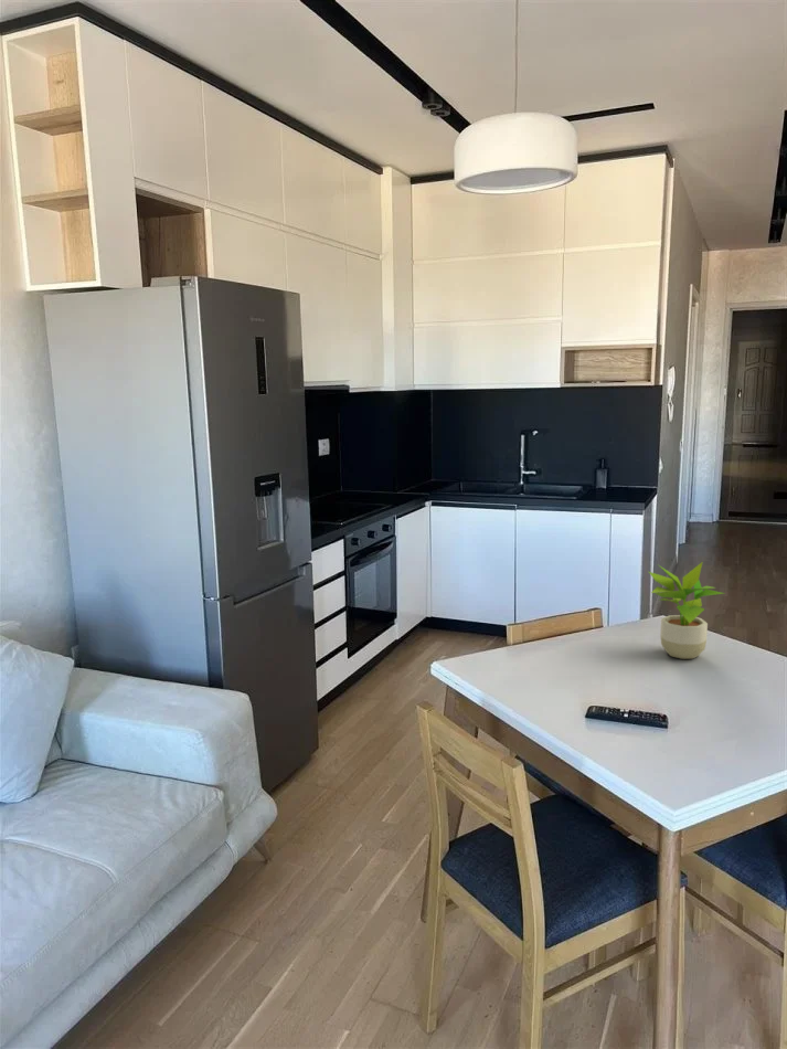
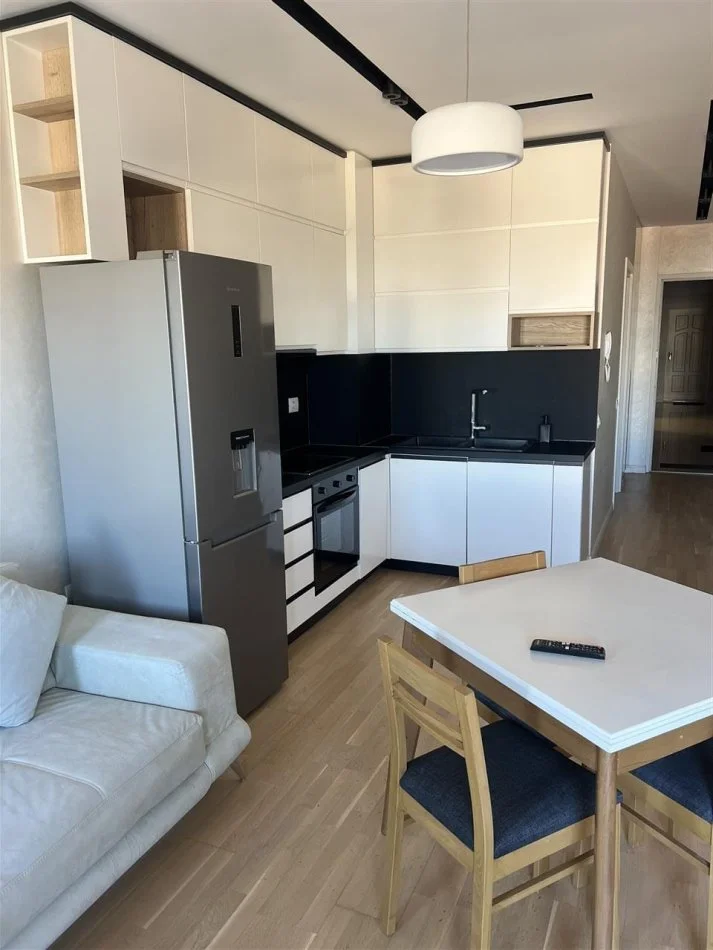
- potted plant [648,561,726,660]
